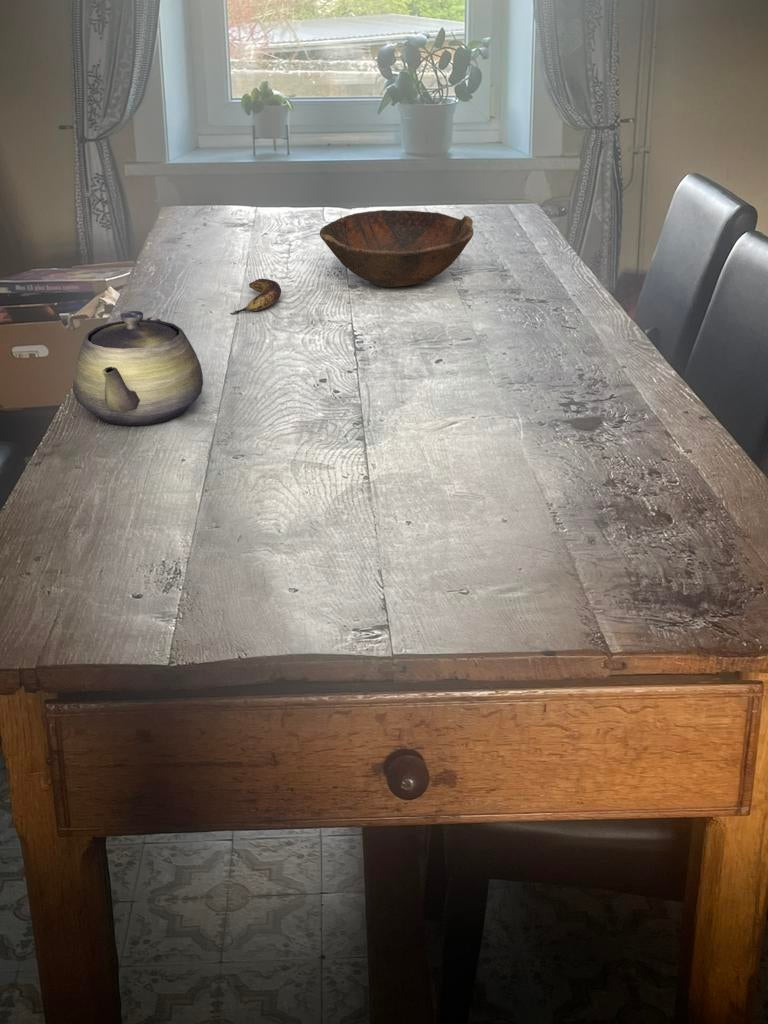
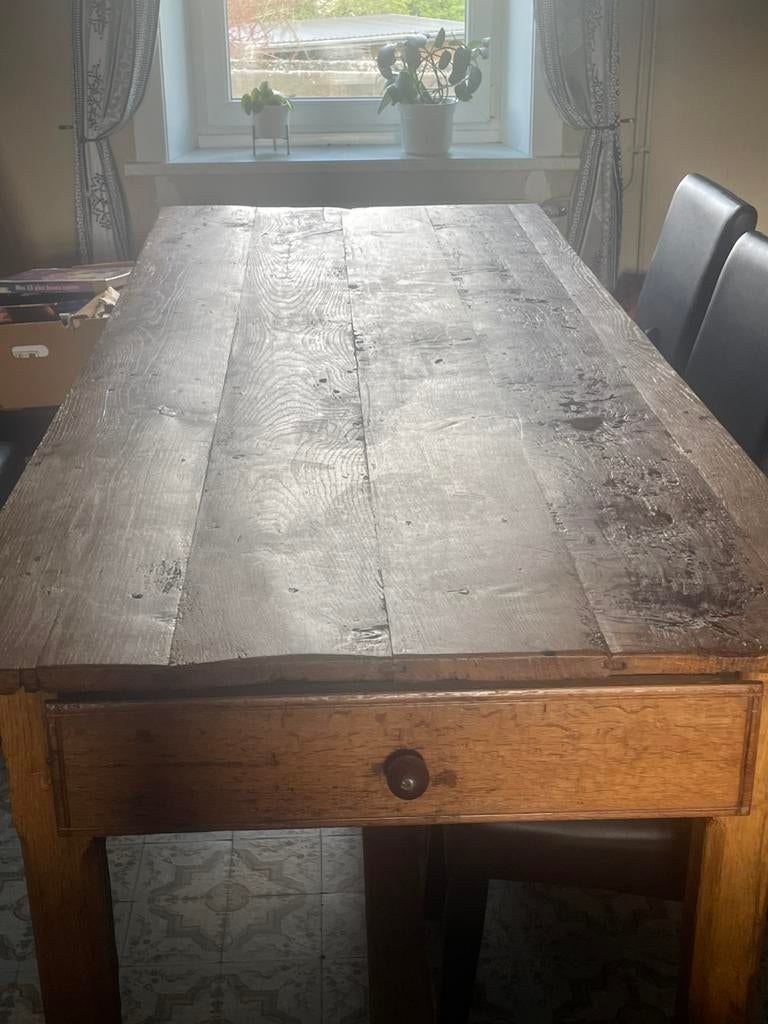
- bowl [319,209,474,288]
- banana [229,278,282,316]
- teapot [72,310,204,427]
